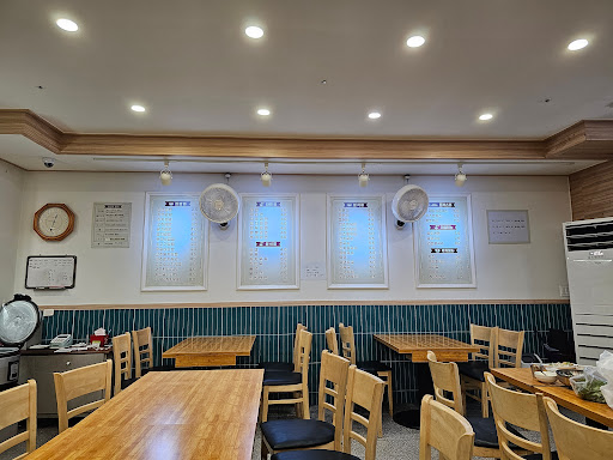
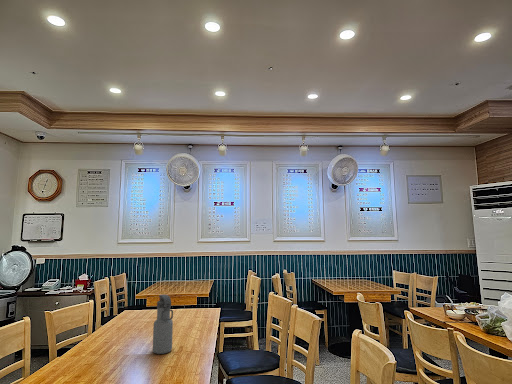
+ water bottle [152,294,174,355]
